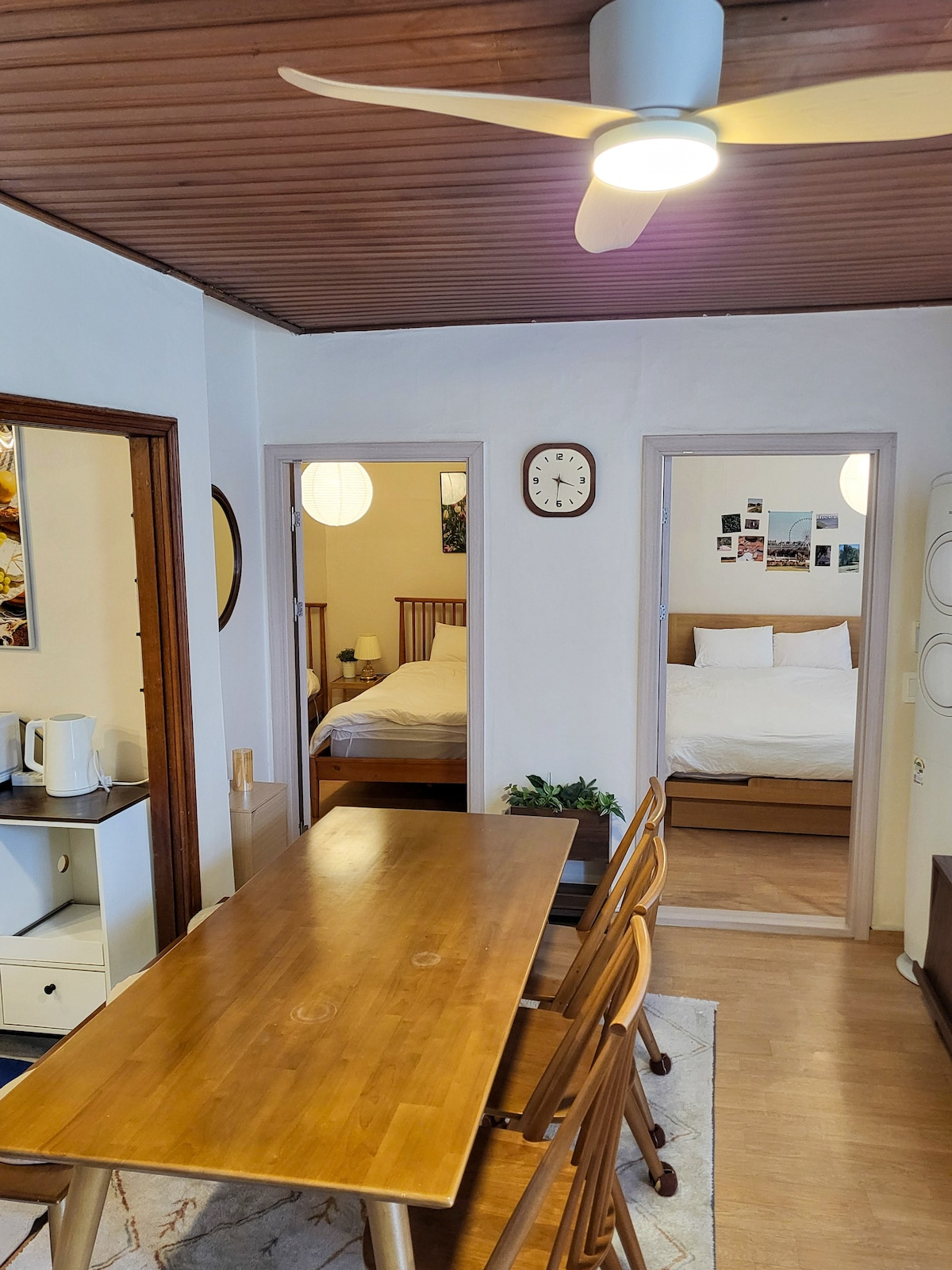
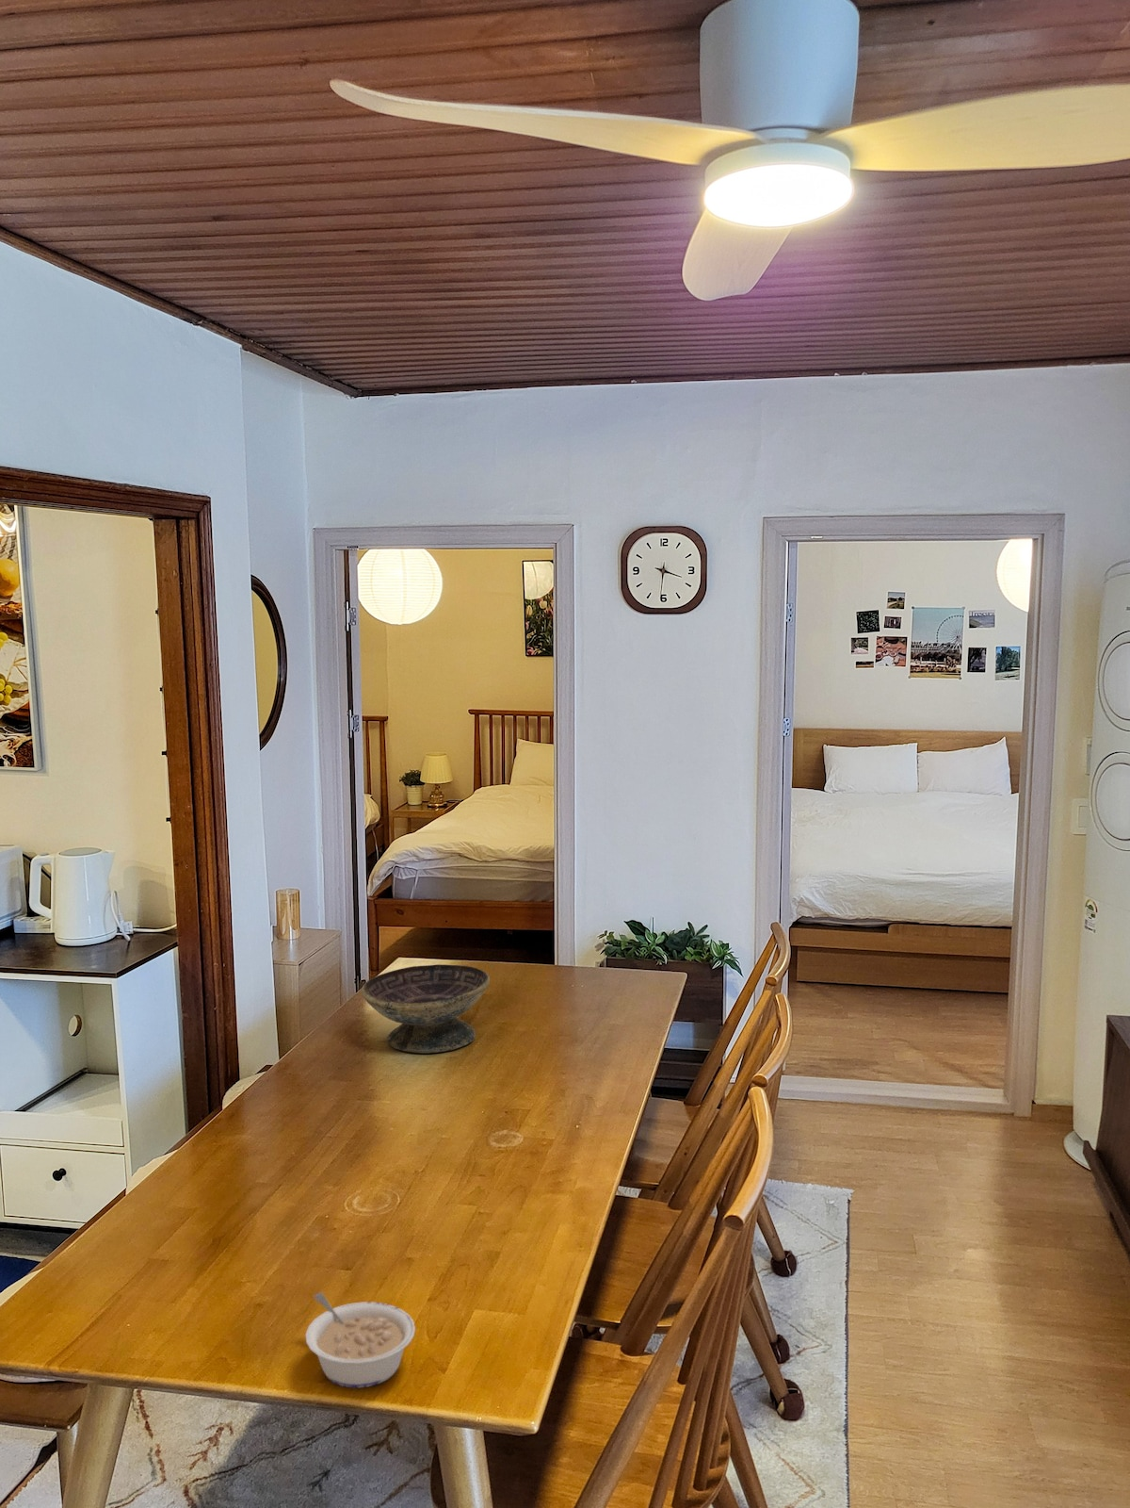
+ decorative bowl [361,963,490,1054]
+ legume [304,1291,417,1388]
